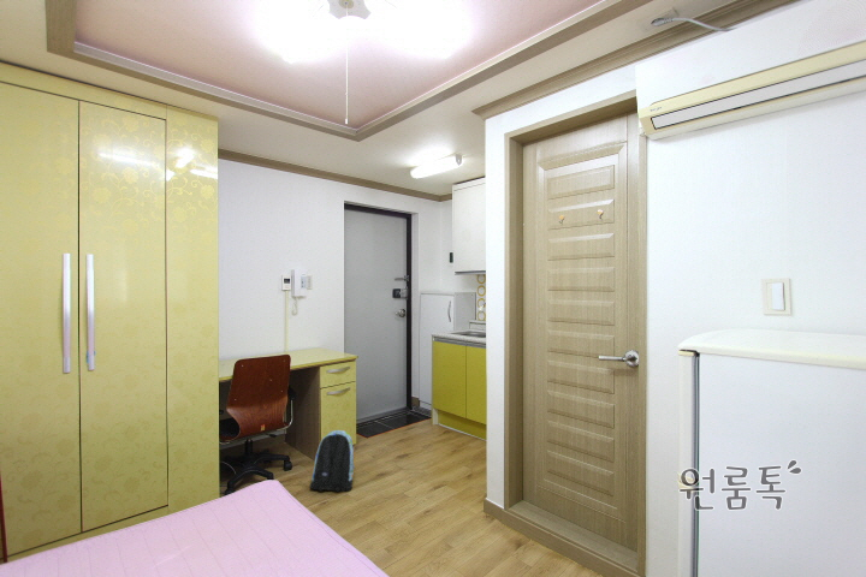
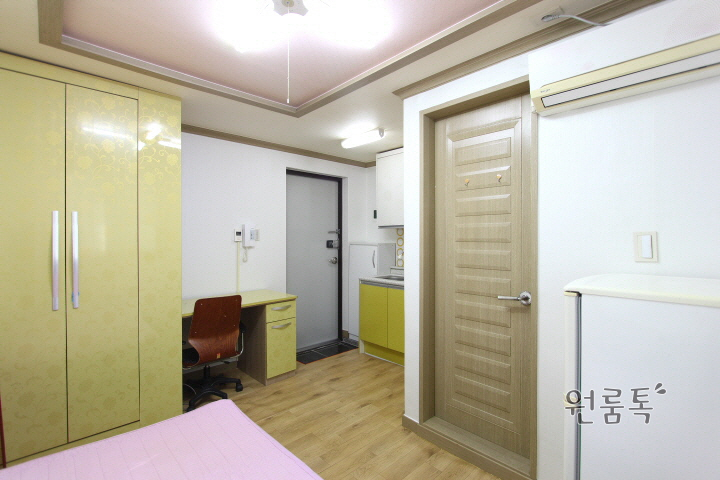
- backpack [308,429,356,493]
